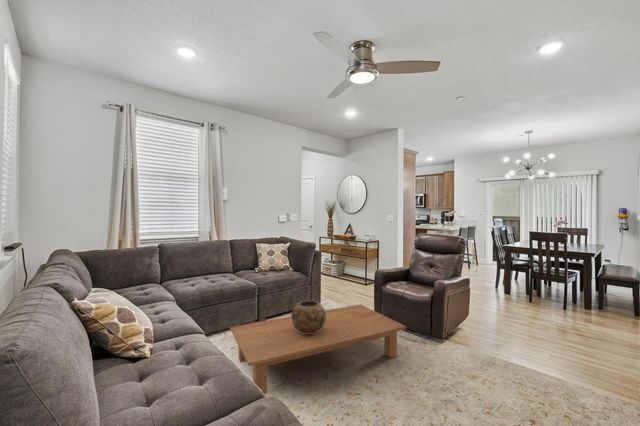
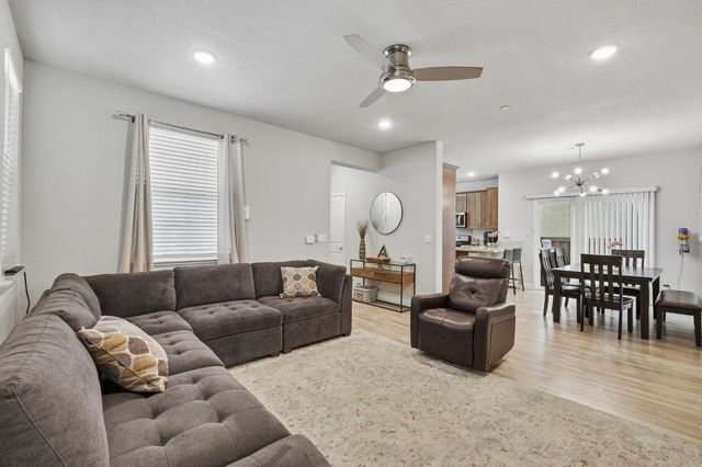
- decorative bowl [290,300,326,334]
- coffee table [229,303,407,395]
